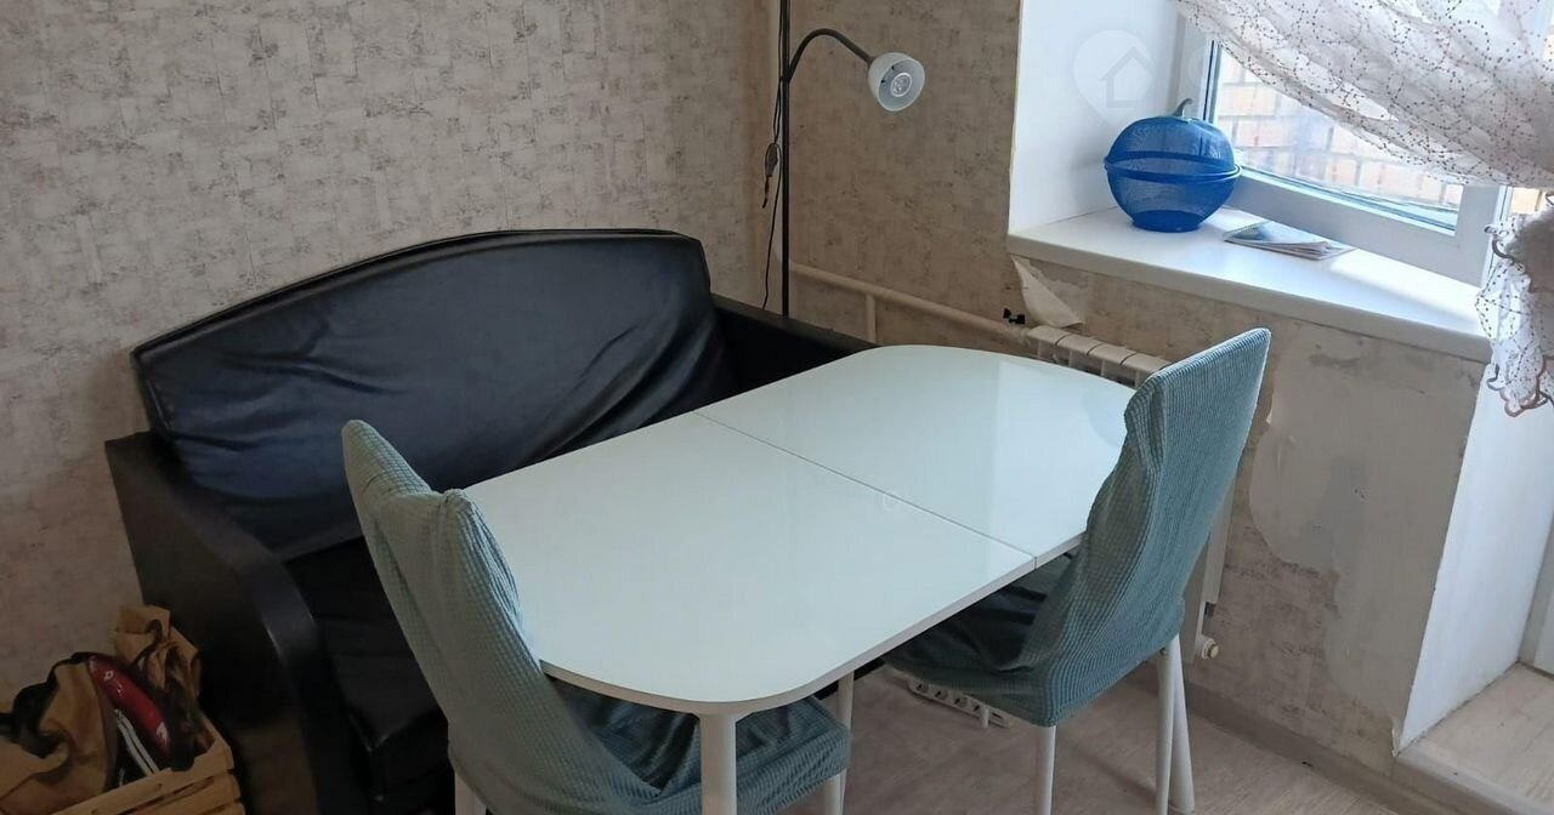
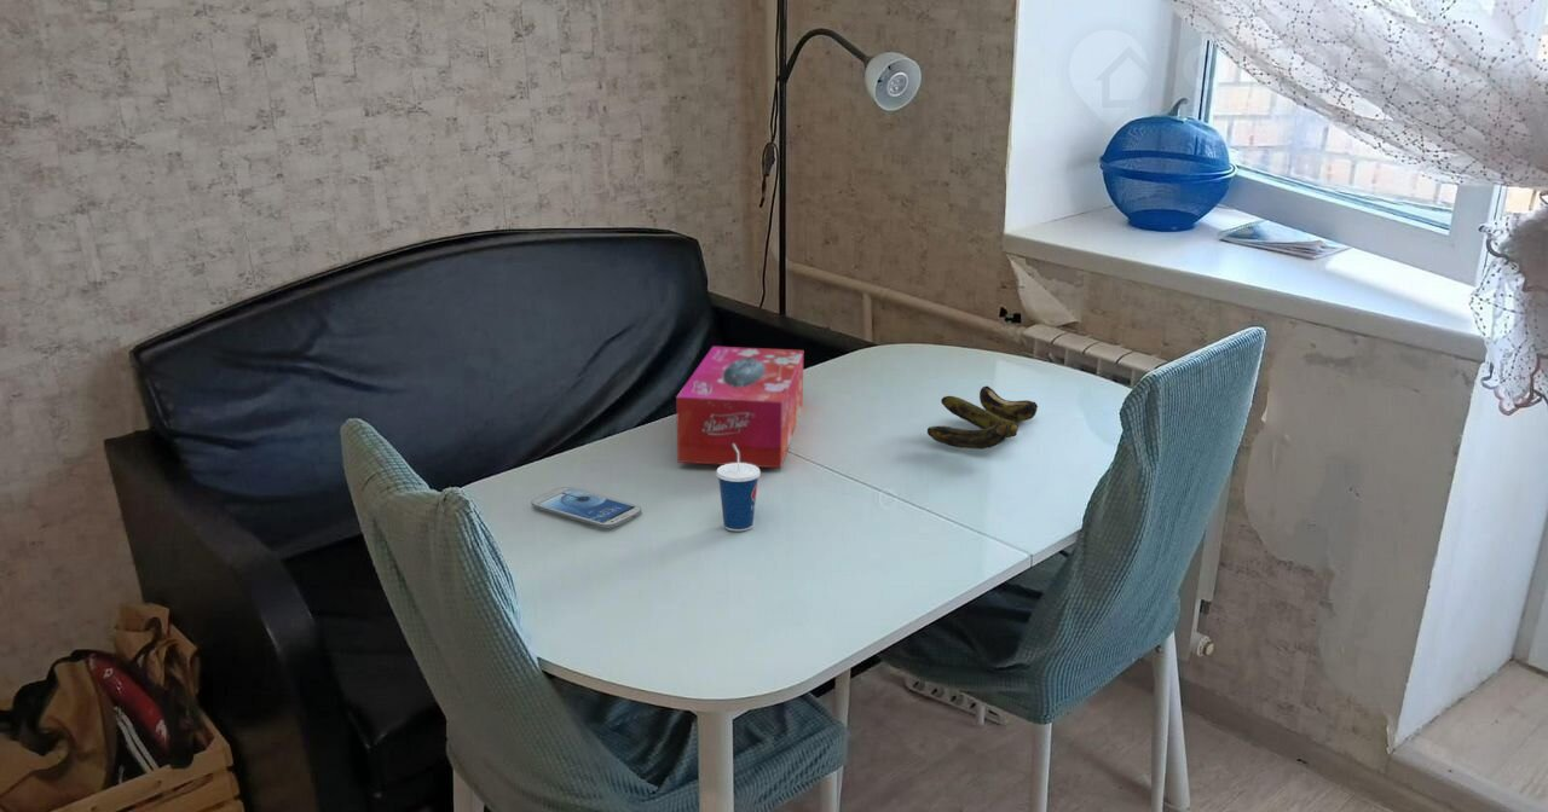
+ smartphone [530,486,642,529]
+ cup [715,443,762,533]
+ tissue box [675,346,804,469]
+ banana [926,384,1039,451]
